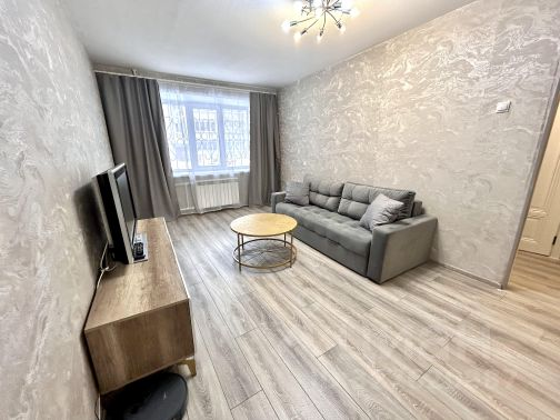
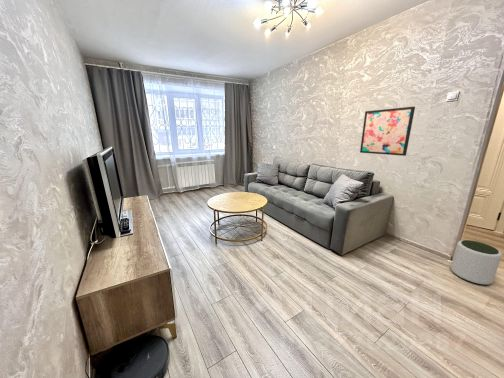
+ wall art [359,106,416,157]
+ plant pot [450,239,503,285]
